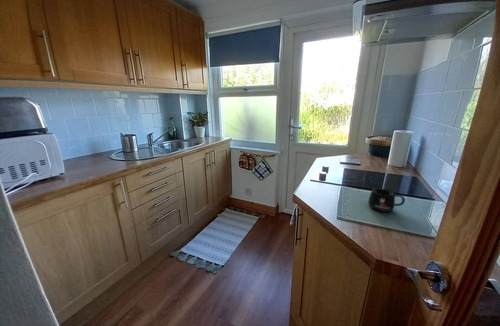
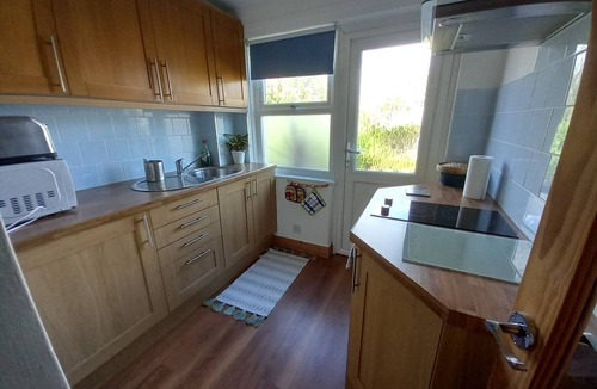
- mug [367,187,406,213]
